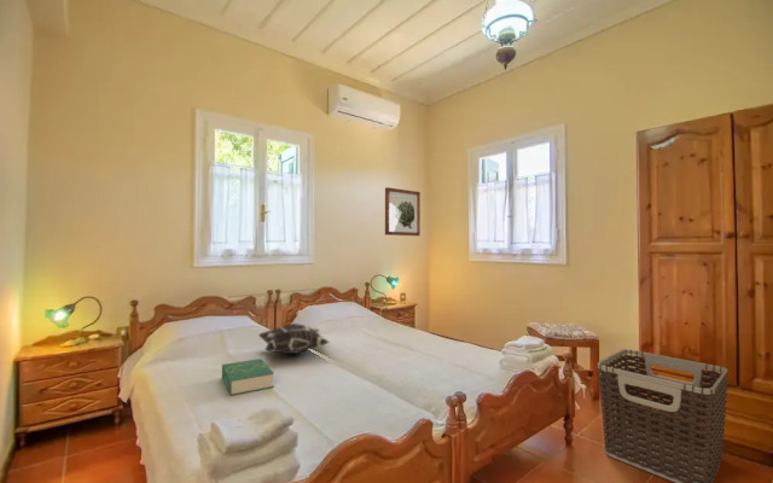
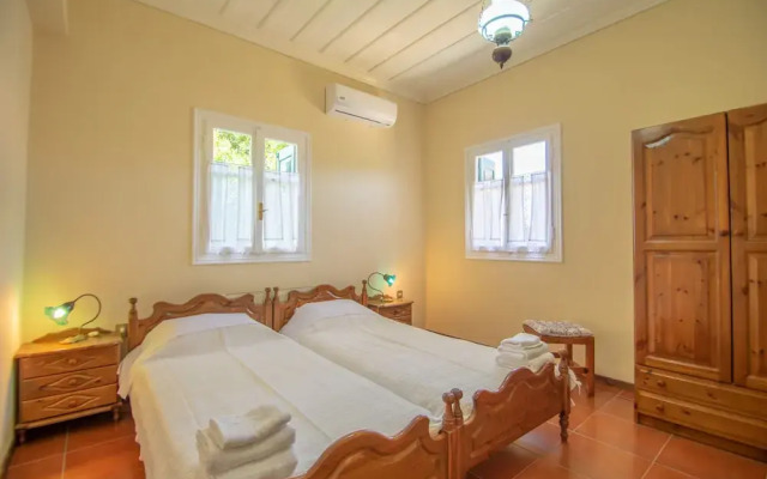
- wall art [384,186,422,237]
- decorative pillow [257,322,331,355]
- clothes hamper [595,348,730,483]
- book [221,357,275,396]
